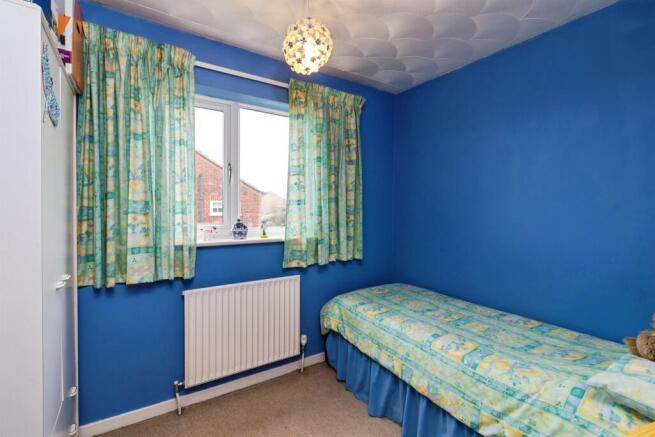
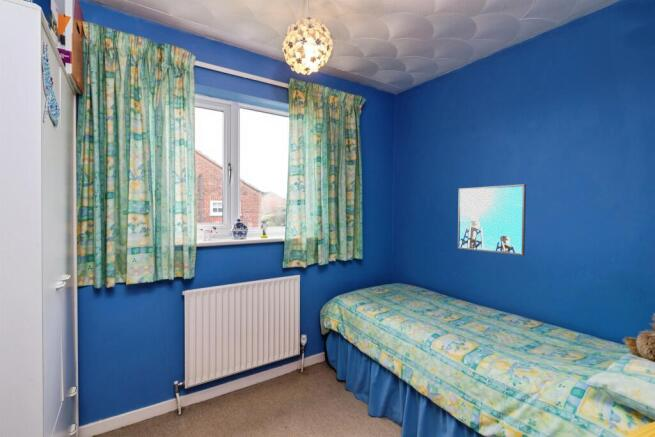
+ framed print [457,183,527,257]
